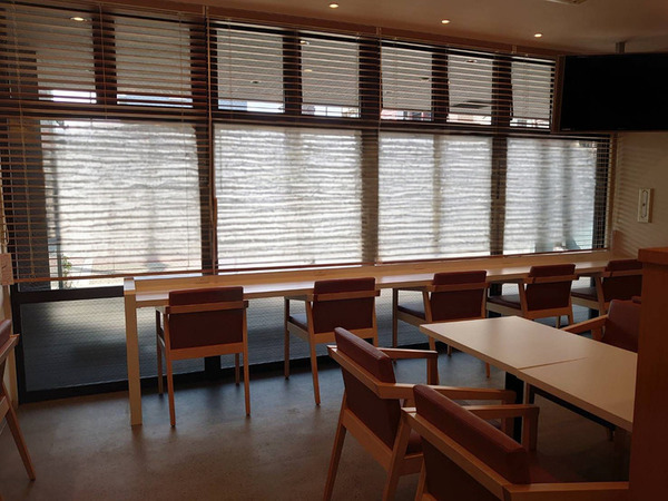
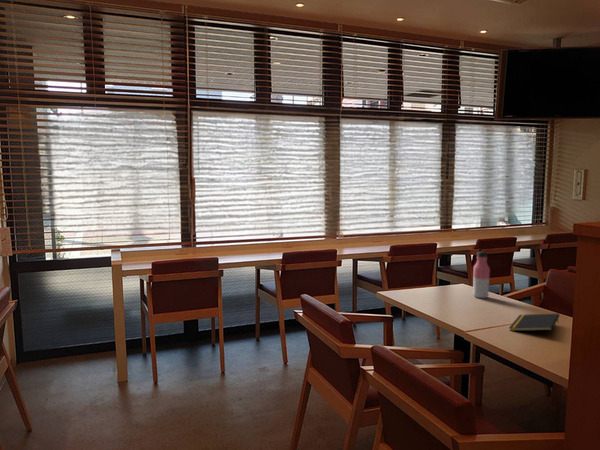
+ water bottle [472,250,491,299]
+ notepad [508,313,560,332]
